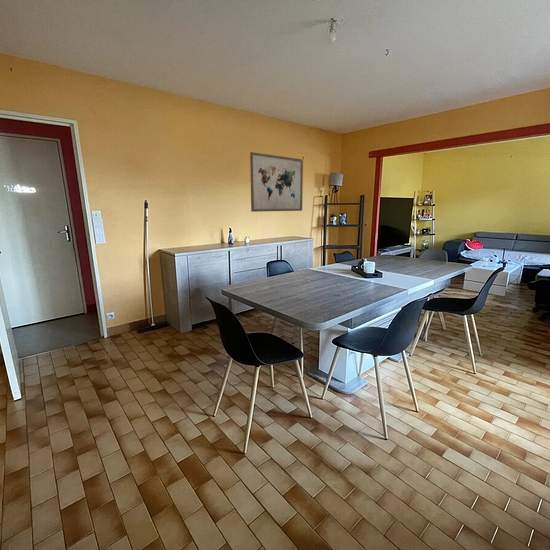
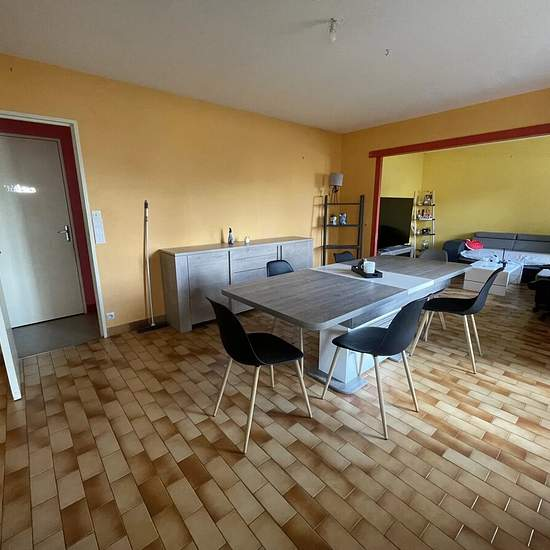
- wall art [249,151,304,213]
